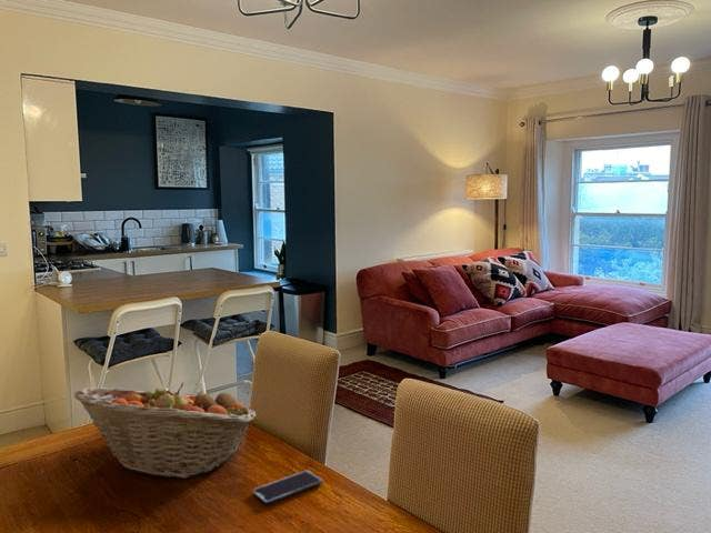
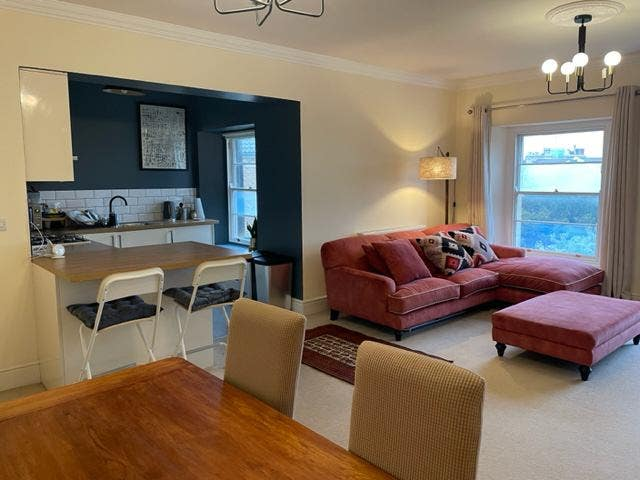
- fruit basket [73,382,258,480]
- smartphone [251,470,323,505]
